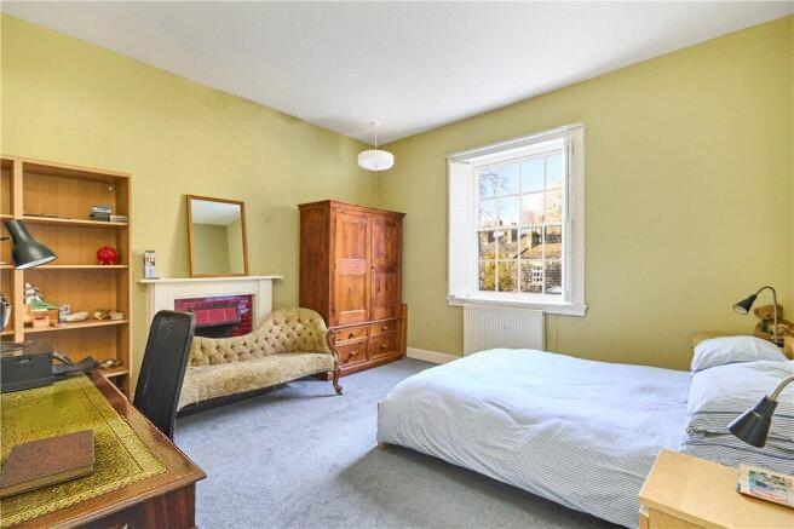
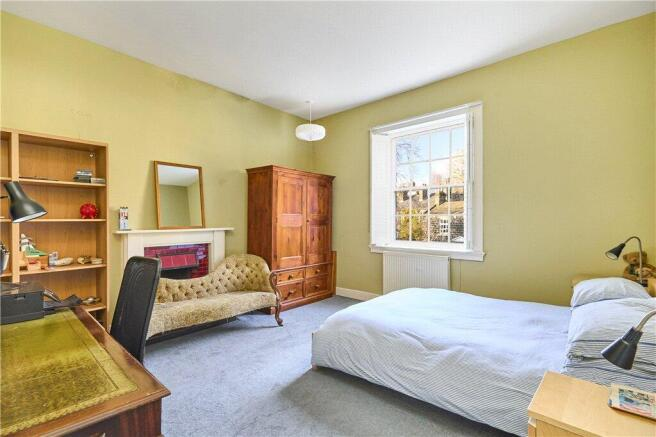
- notebook [0,427,97,500]
